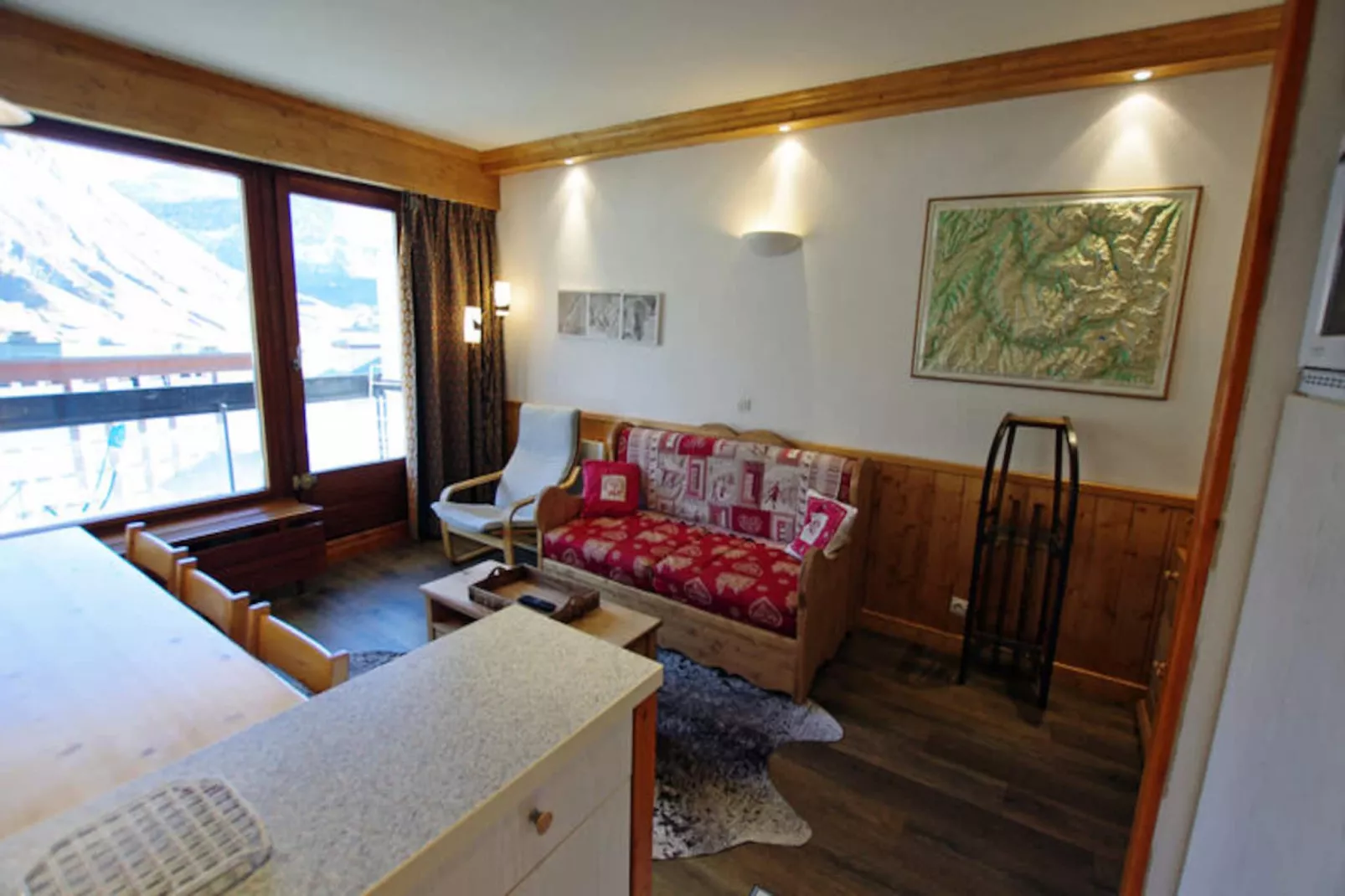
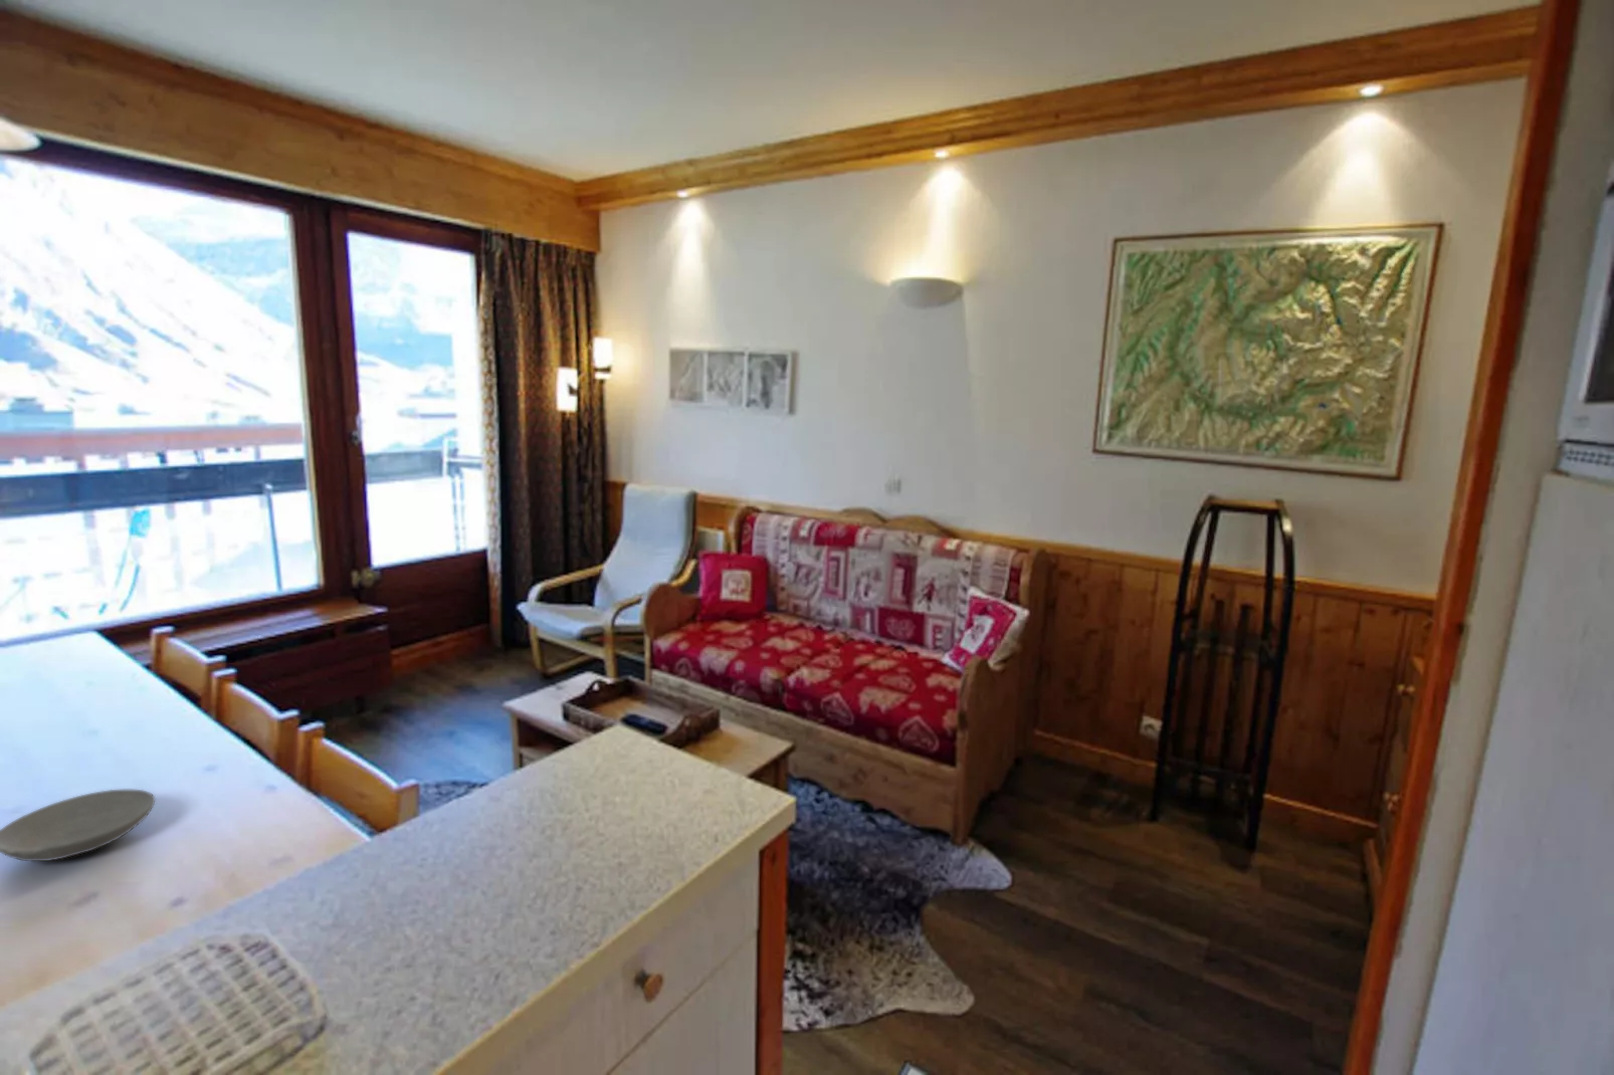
+ bowl [0,788,156,861]
